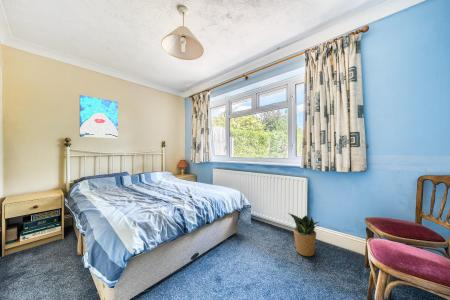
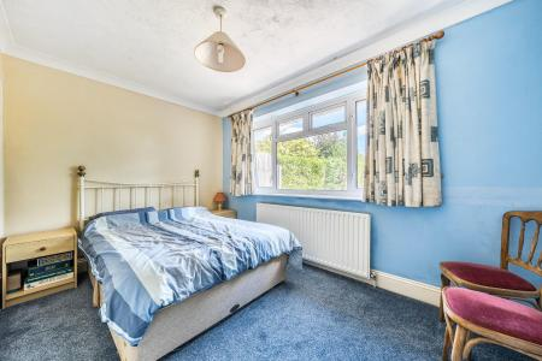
- wall art [79,94,119,139]
- potted plant [287,212,320,257]
